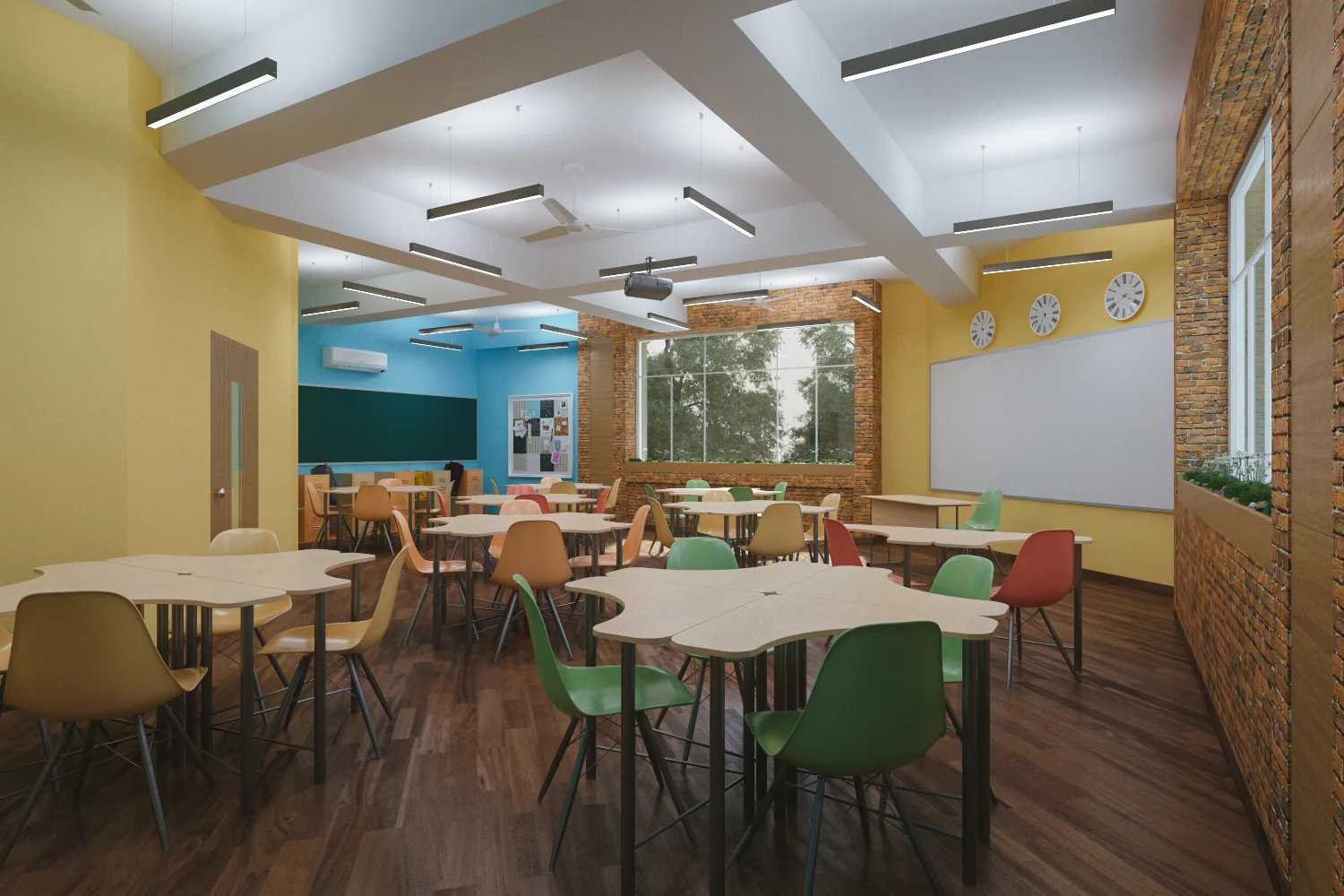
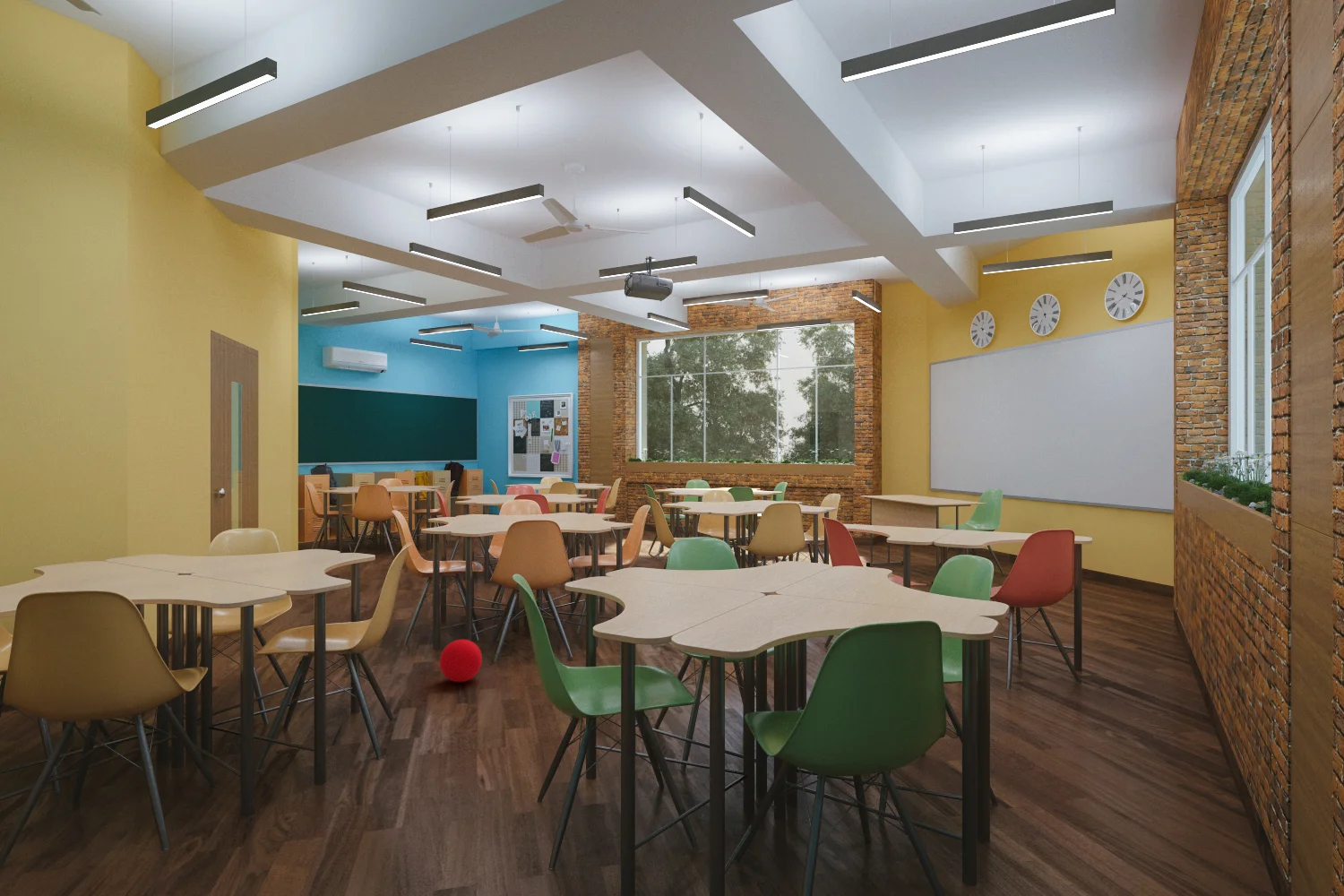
+ ball [439,639,483,683]
